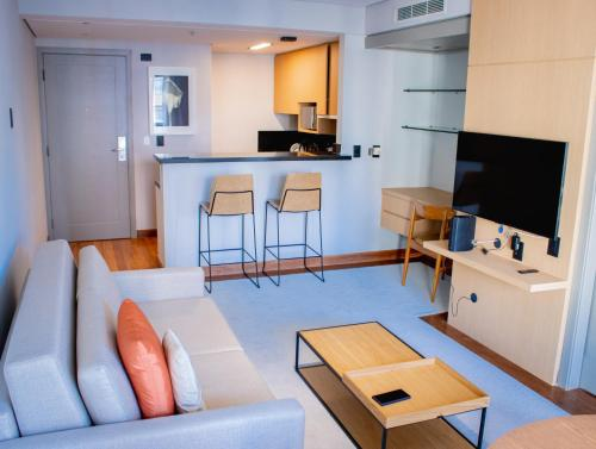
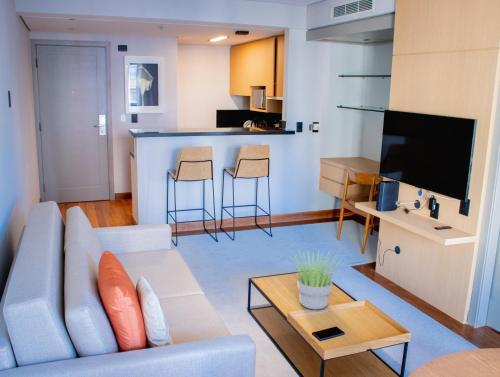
+ potted plant [289,249,347,310]
